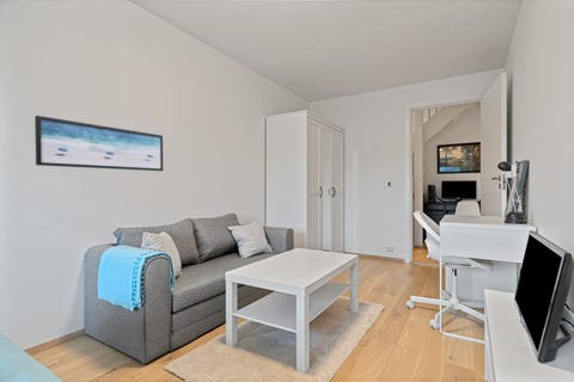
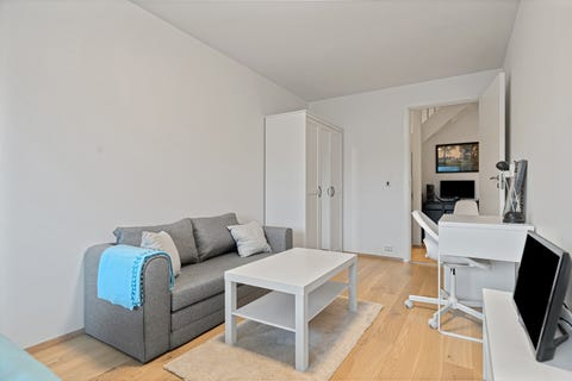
- wall art [33,115,164,172]
